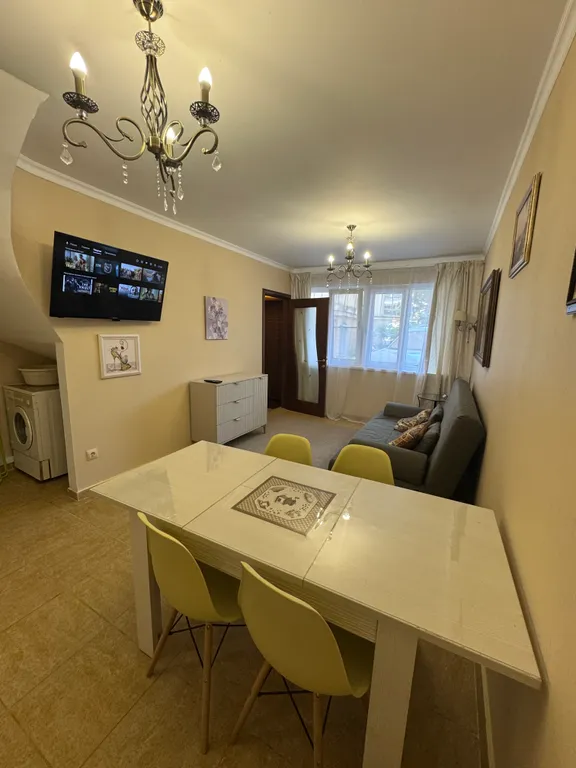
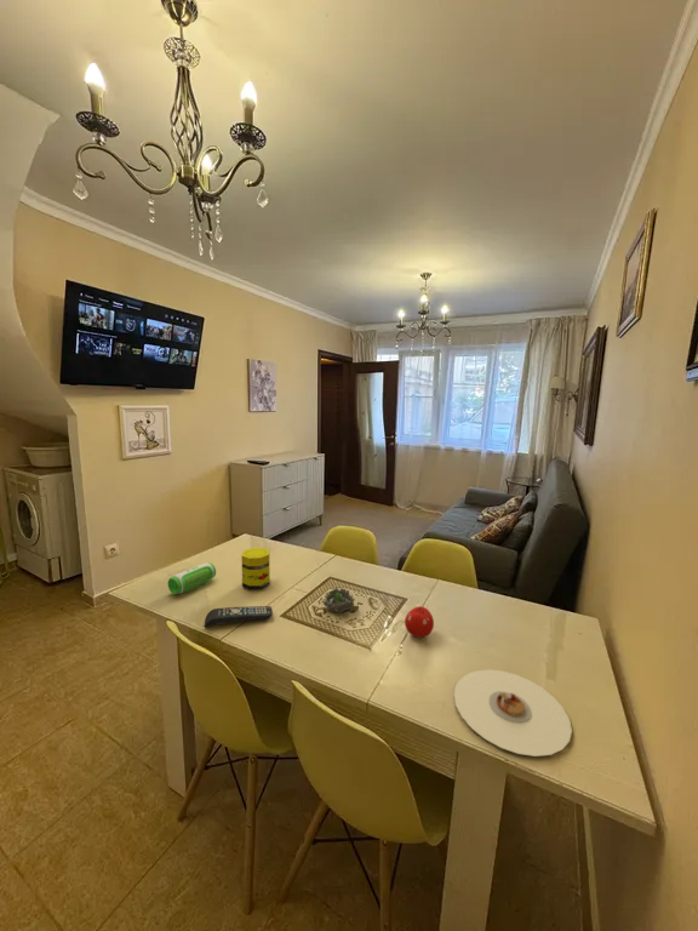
+ jar [240,547,271,590]
+ speaker [167,561,217,595]
+ flower [322,587,355,613]
+ remote control [204,605,274,628]
+ fruit [404,605,435,639]
+ plate [453,668,573,758]
